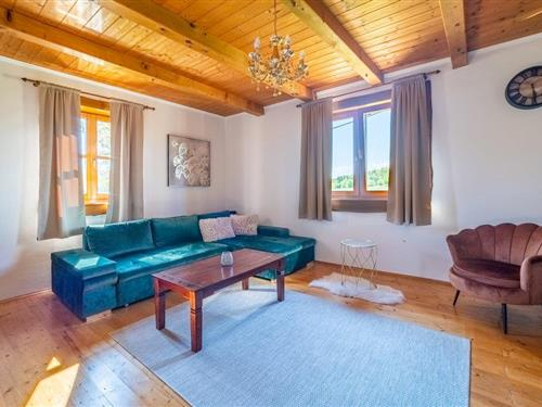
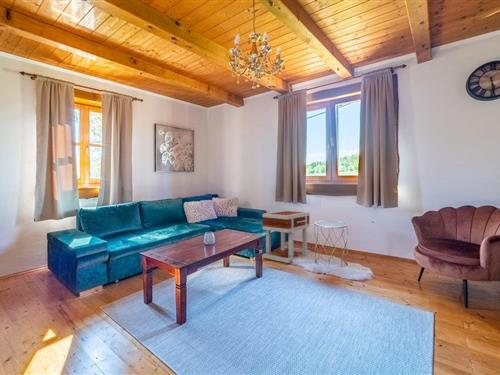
+ side table [261,210,311,264]
